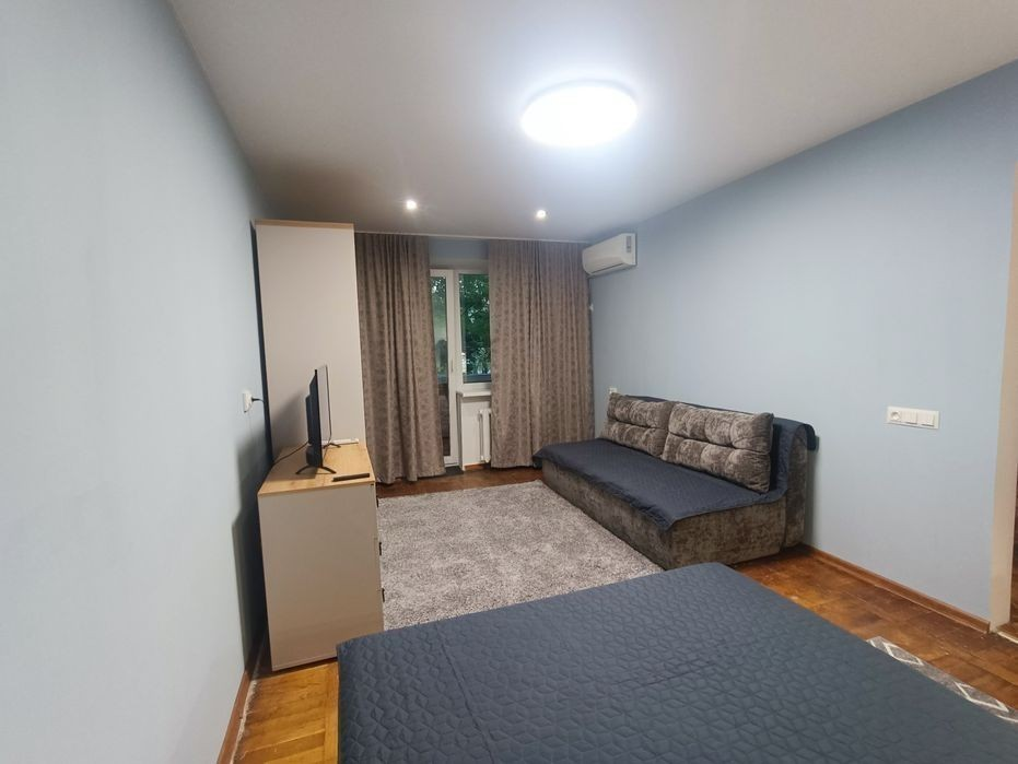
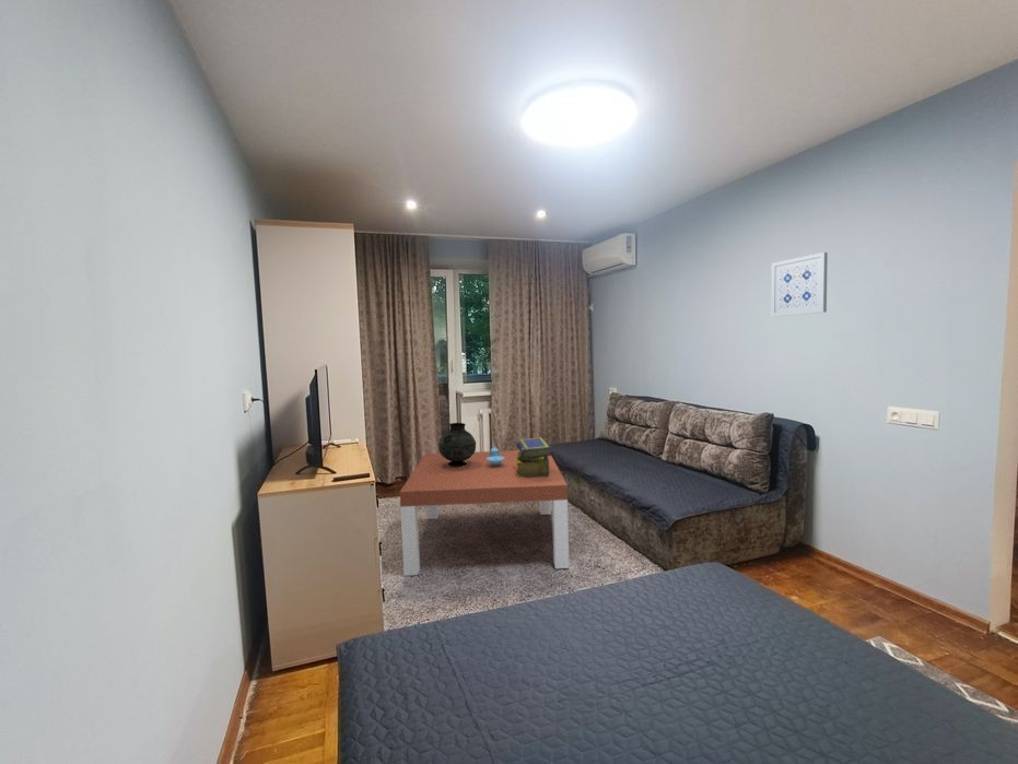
+ wall art [771,251,829,318]
+ decorative bowl [487,446,504,467]
+ stack of books [515,436,552,478]
+ vase [437,422,477,467]
+ coffee table [399,449,570,577]
